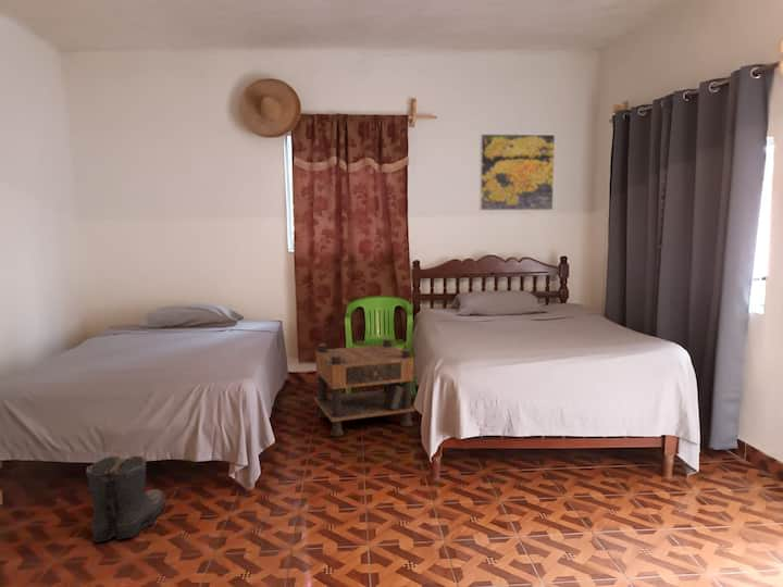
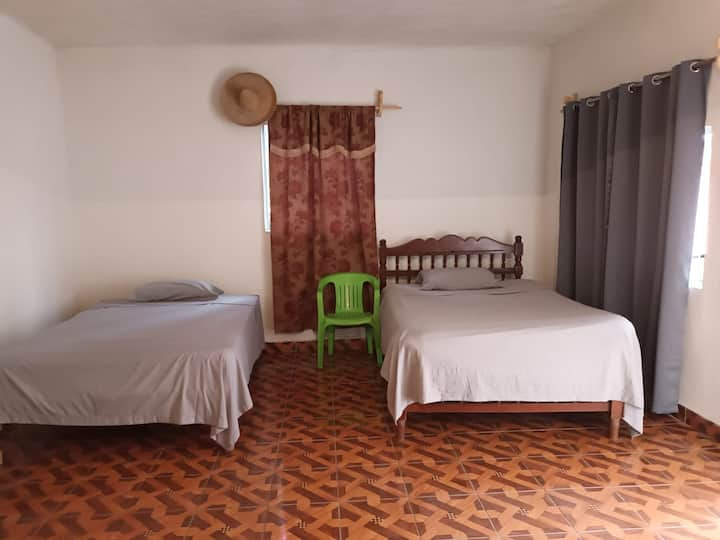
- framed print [478,133,556,212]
- nightstand [313,338,417,437]
- boots [85,454,166,544]
